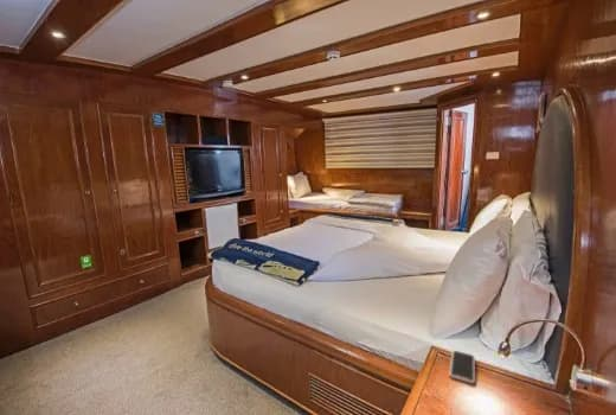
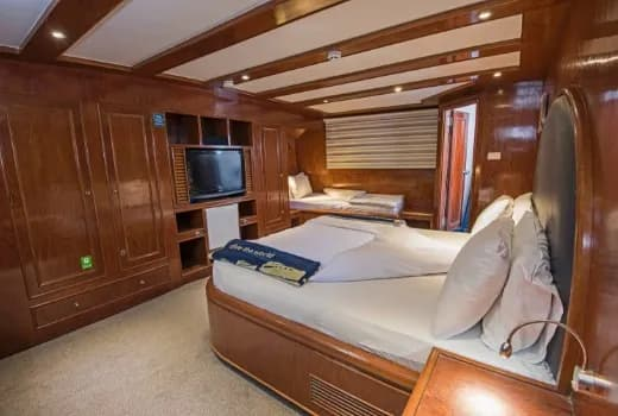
- smartphone [448,350,476,384]
